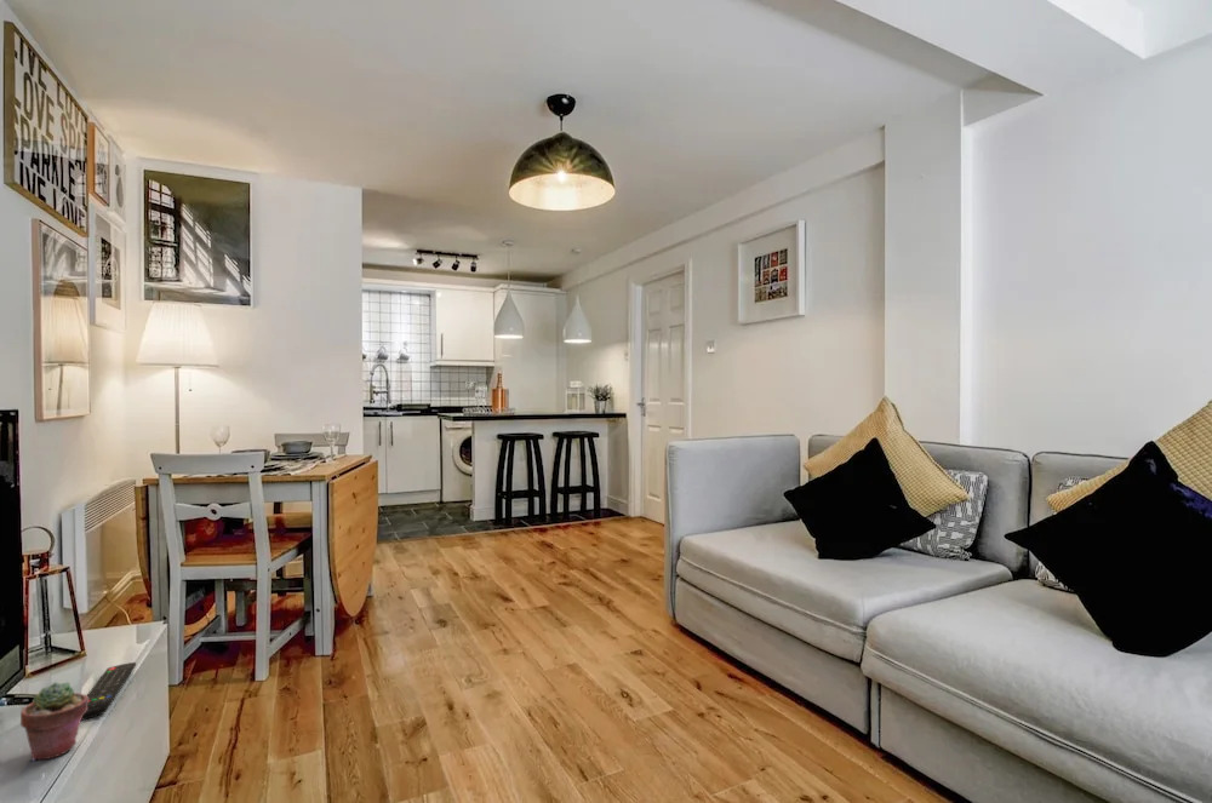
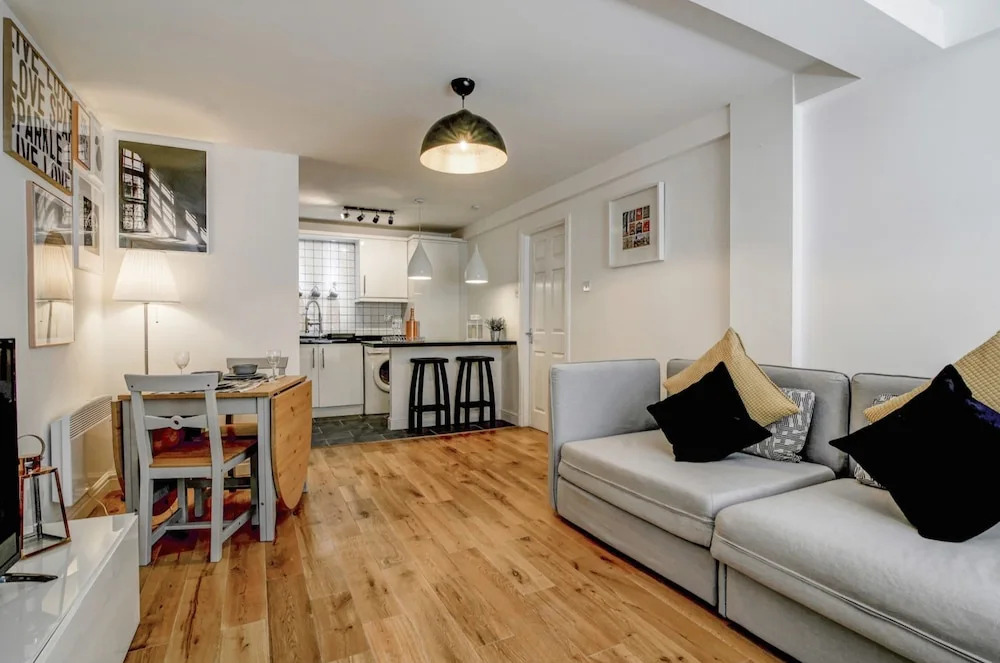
- remote control [81,661,137,722]
- potted succulent [19,681,88,762]
